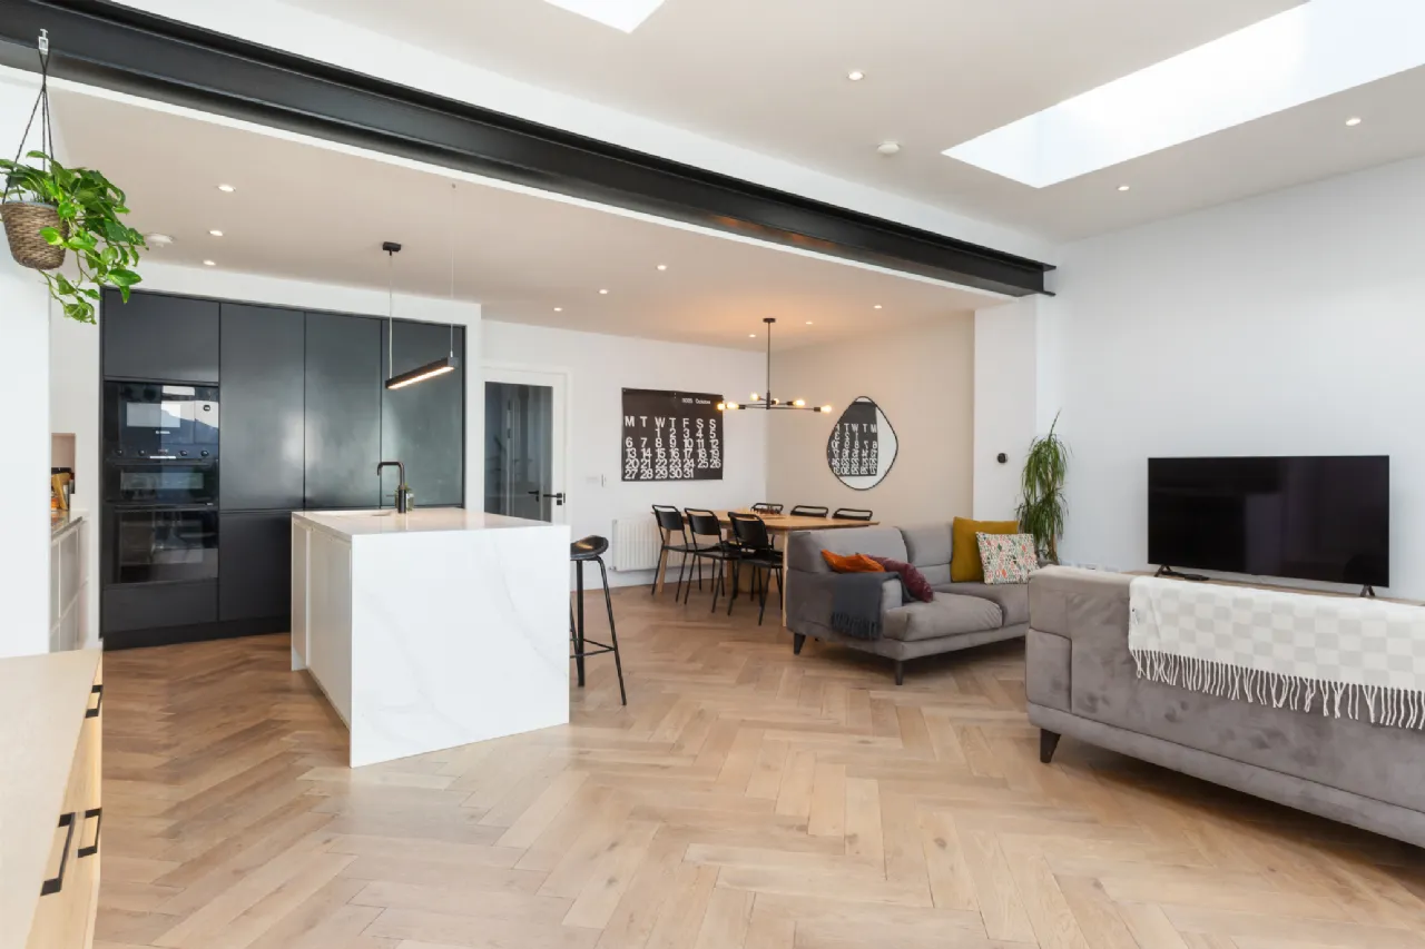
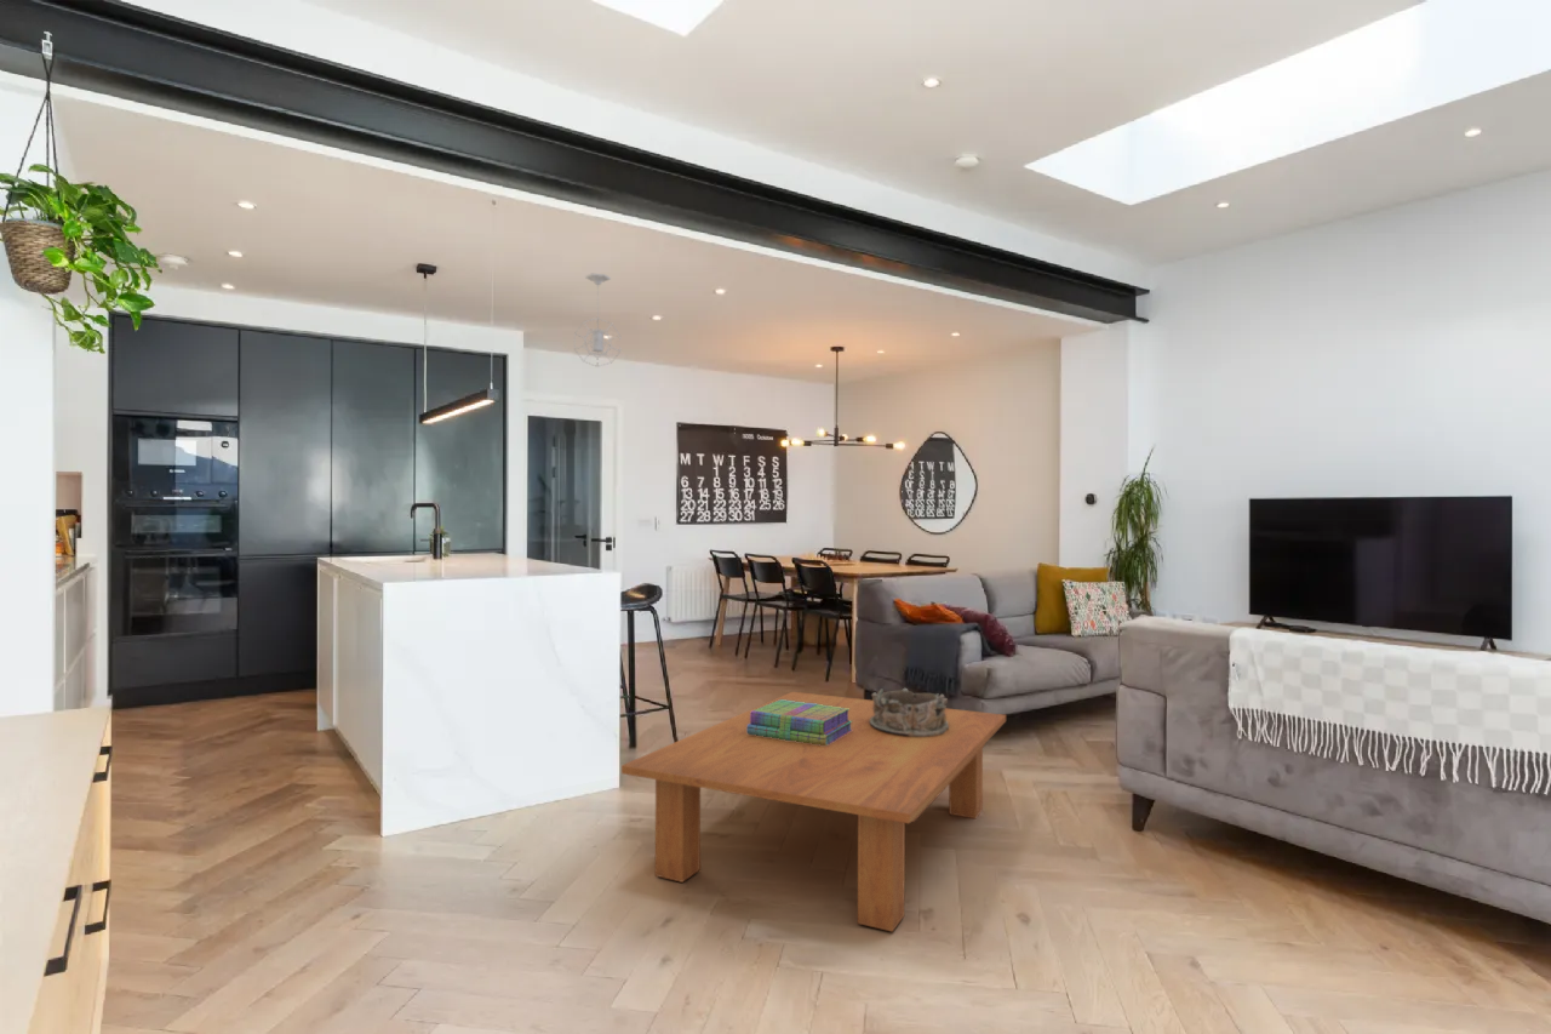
+ pendant light [573,273,622,369]
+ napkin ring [869,687,949,737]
+ coffee table [620,691,1007,933]
+ stack of books [746,699,853,745]
